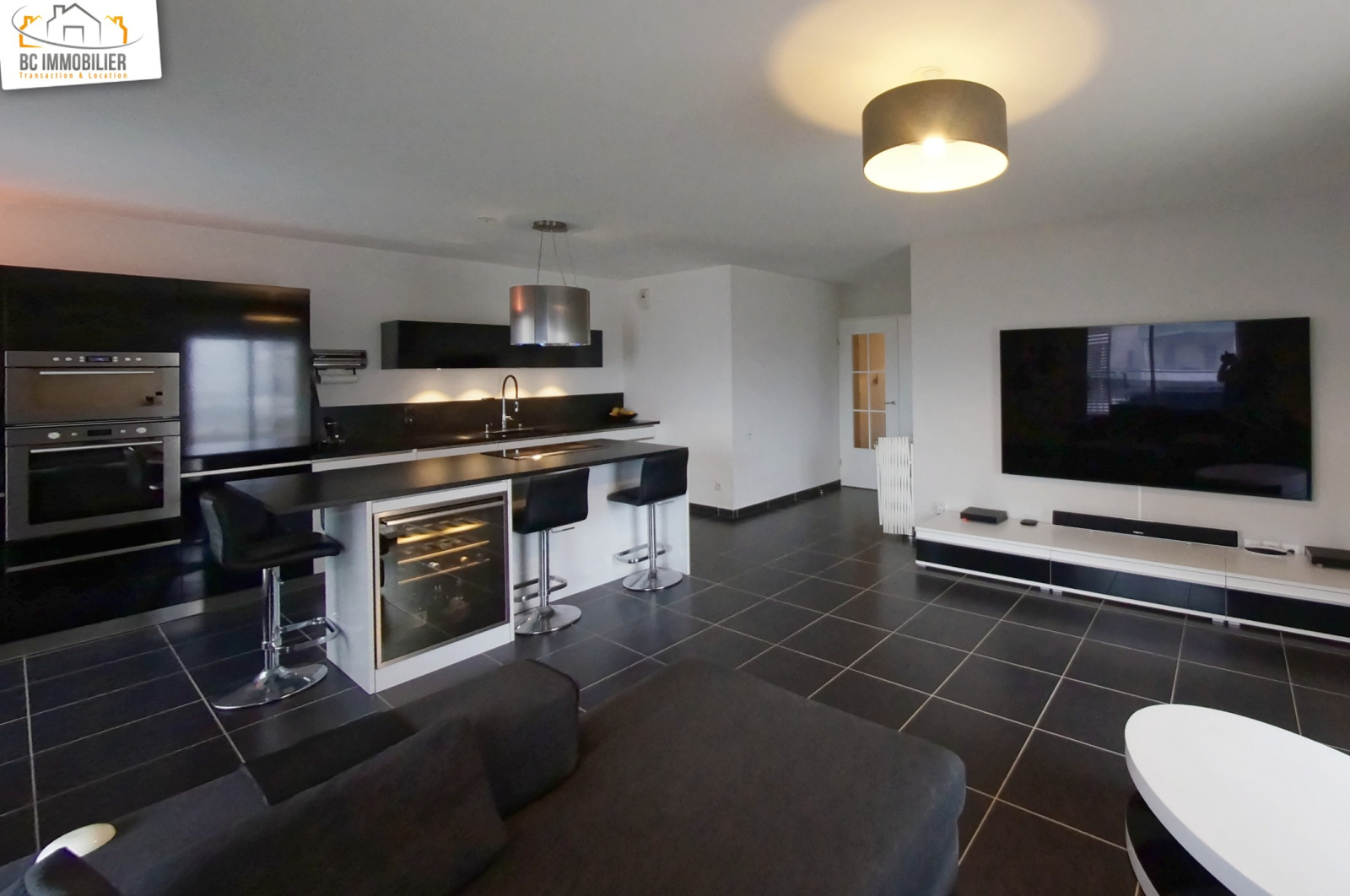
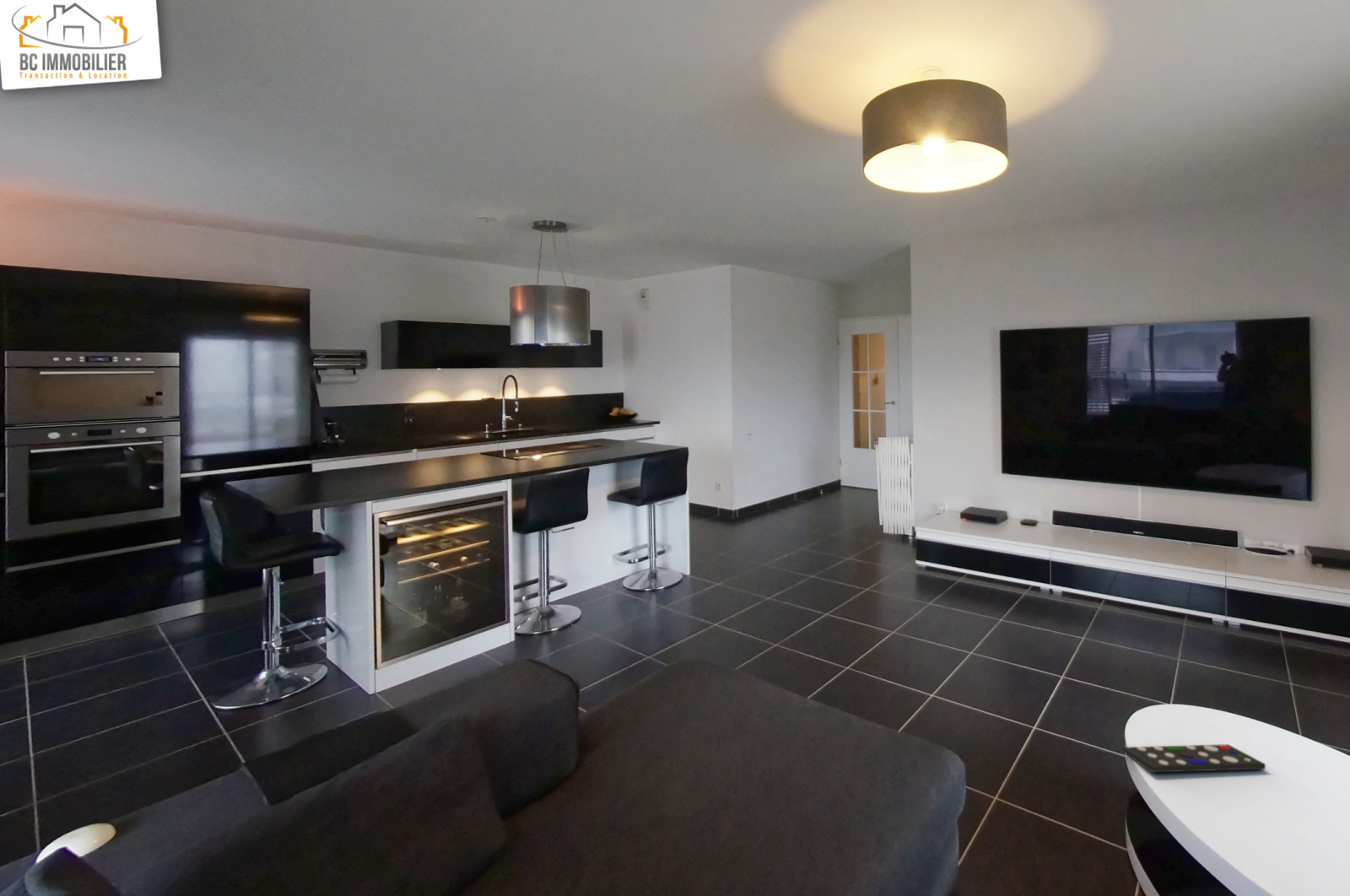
+ remote control [1121,743,1266,774]
